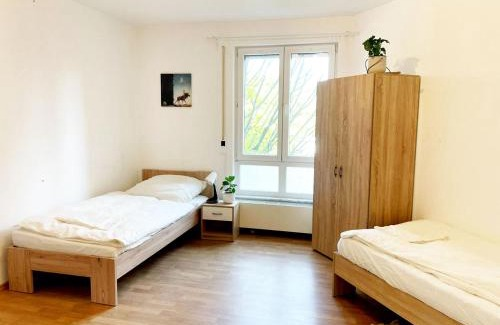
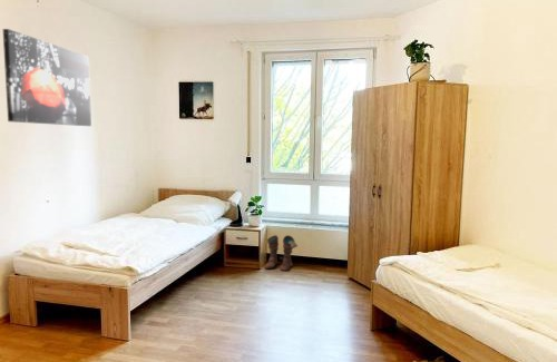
+ wall art [2,28,92,127]
+ boots [264,234,299,272]
